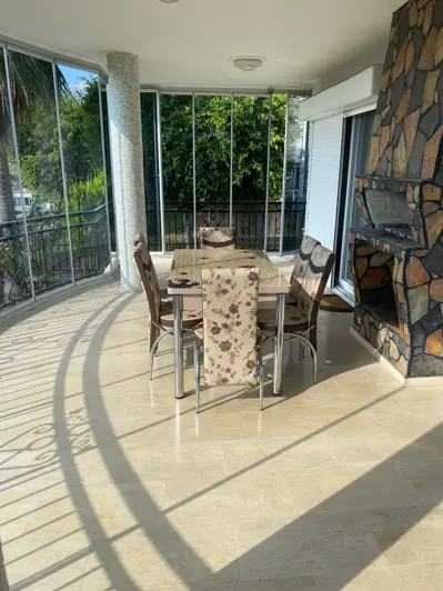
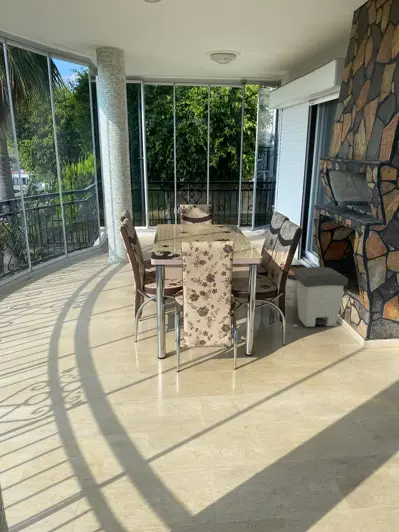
+ trash can [293,266,349,328]
